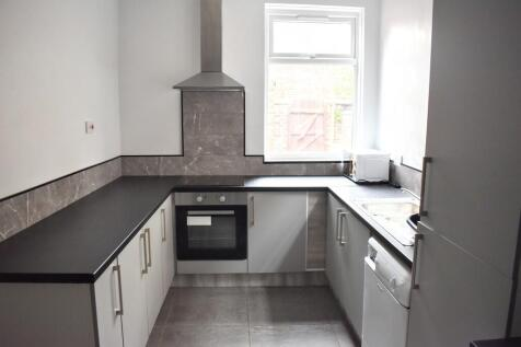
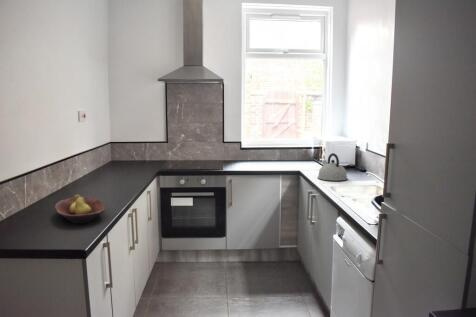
+ fruit bowl [54,194,106,225]
+ kettle [317,152,349,182]
